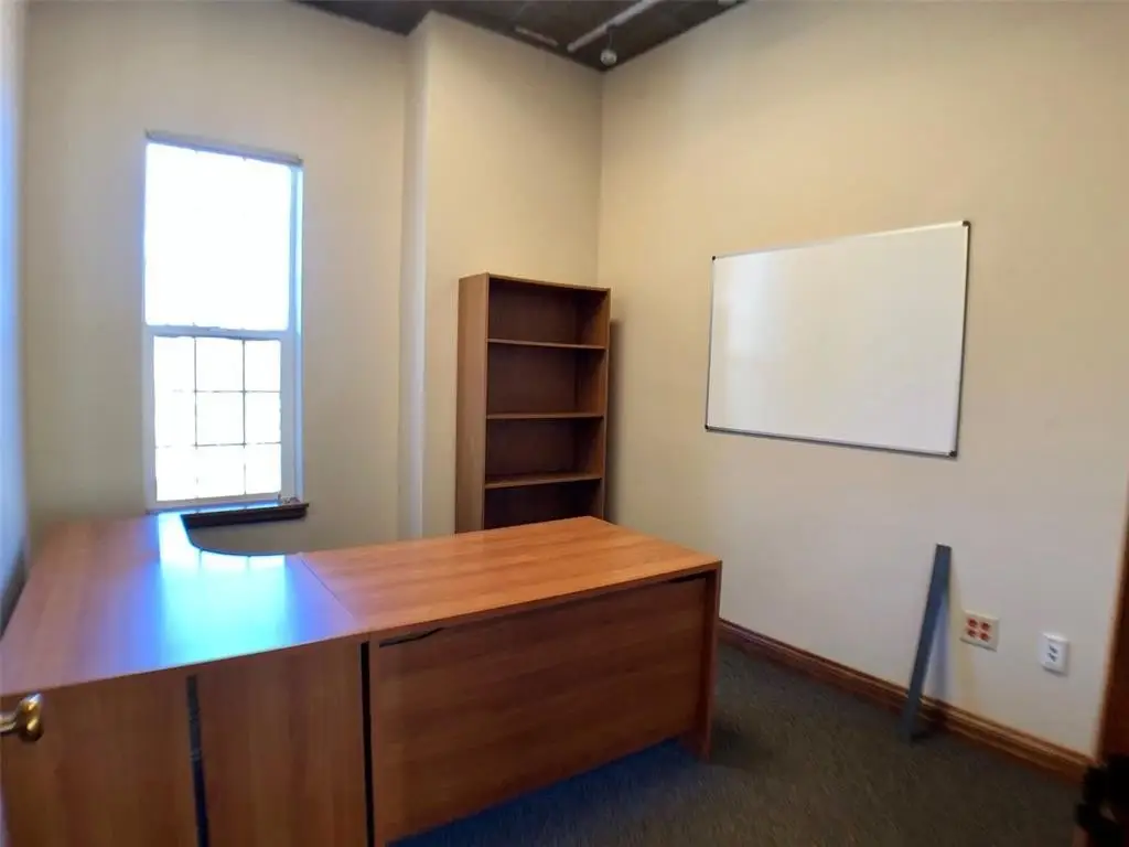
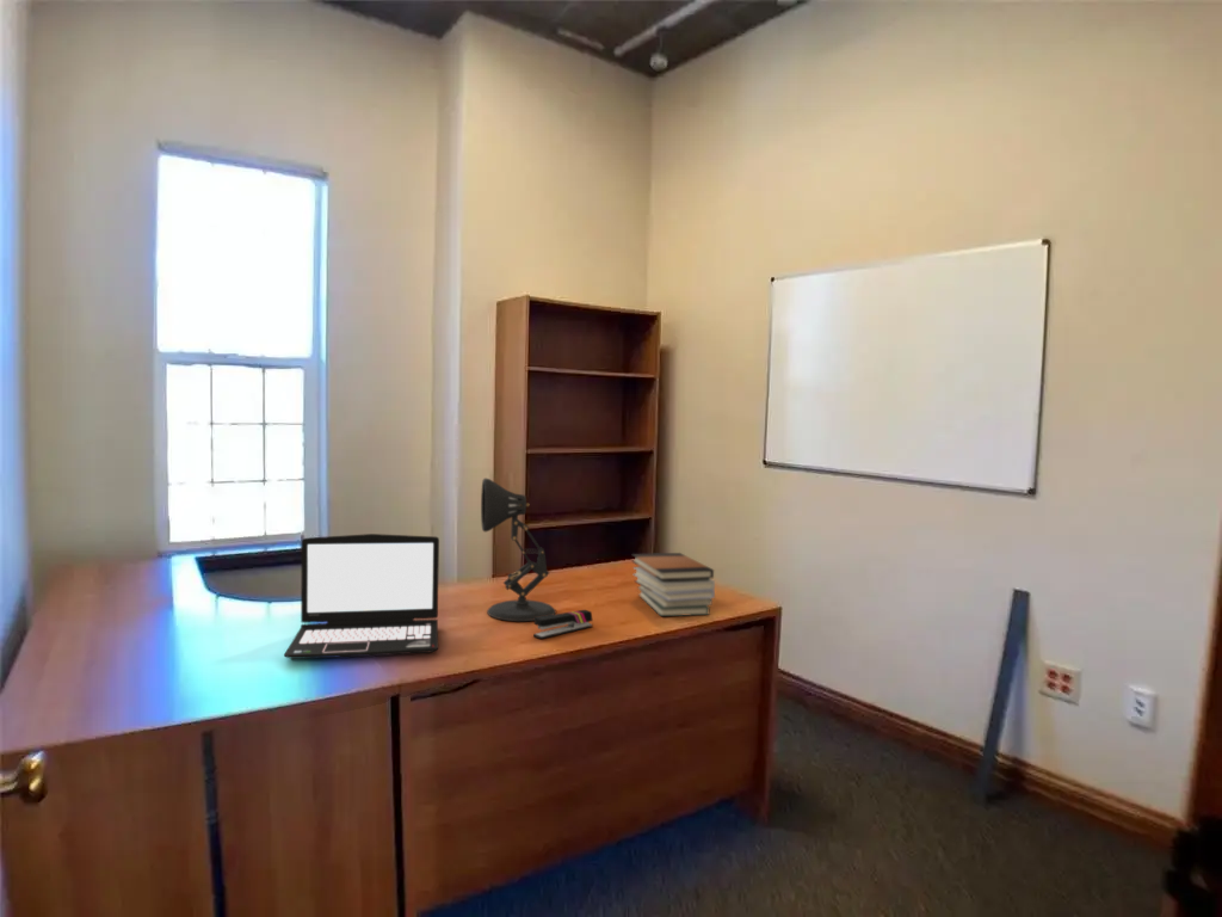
+ stapler [532,609,594,640]
+ laptop [283,533,440,660]
+ desk lamp [480,478,557,622]
+ book stack [630,552,716,617]
